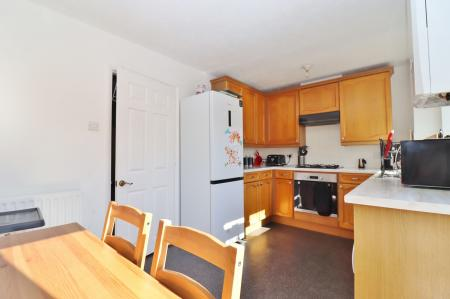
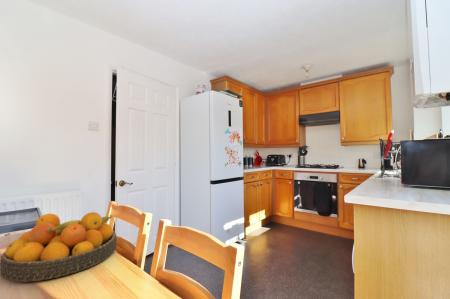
+ fruit bowl [0,211,118,283]
